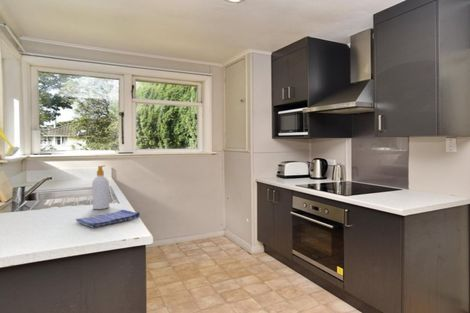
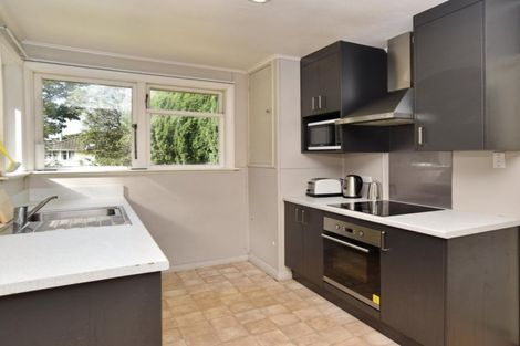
- soap bottle [91,165,110,210]
- dish towel [75,209,141,229]
